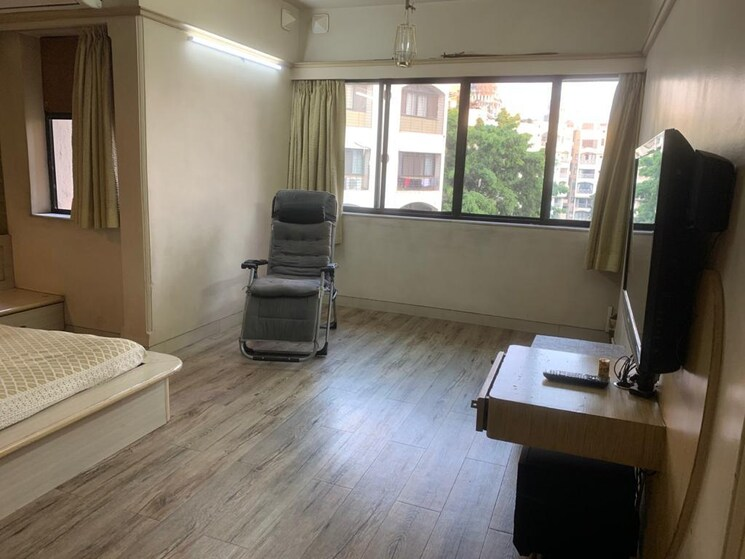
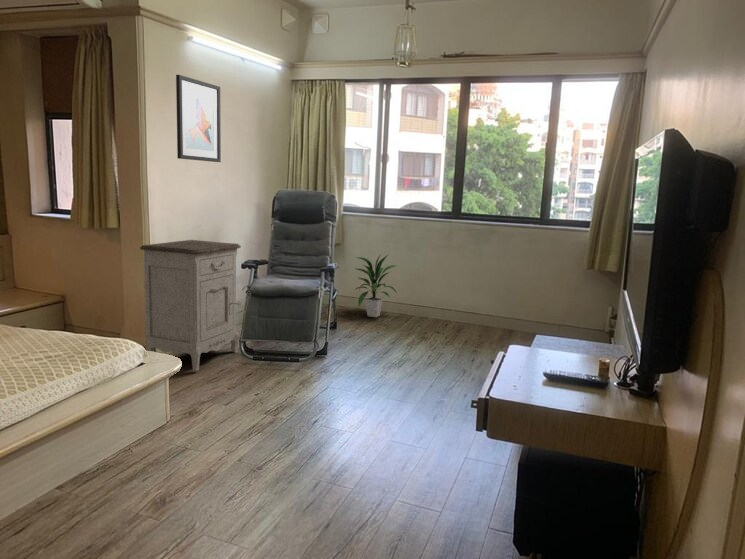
+ wall art [175,74,222,163]
+ indoor plant [354,253,399,318]
+ nightstand [139,239,242,372]
